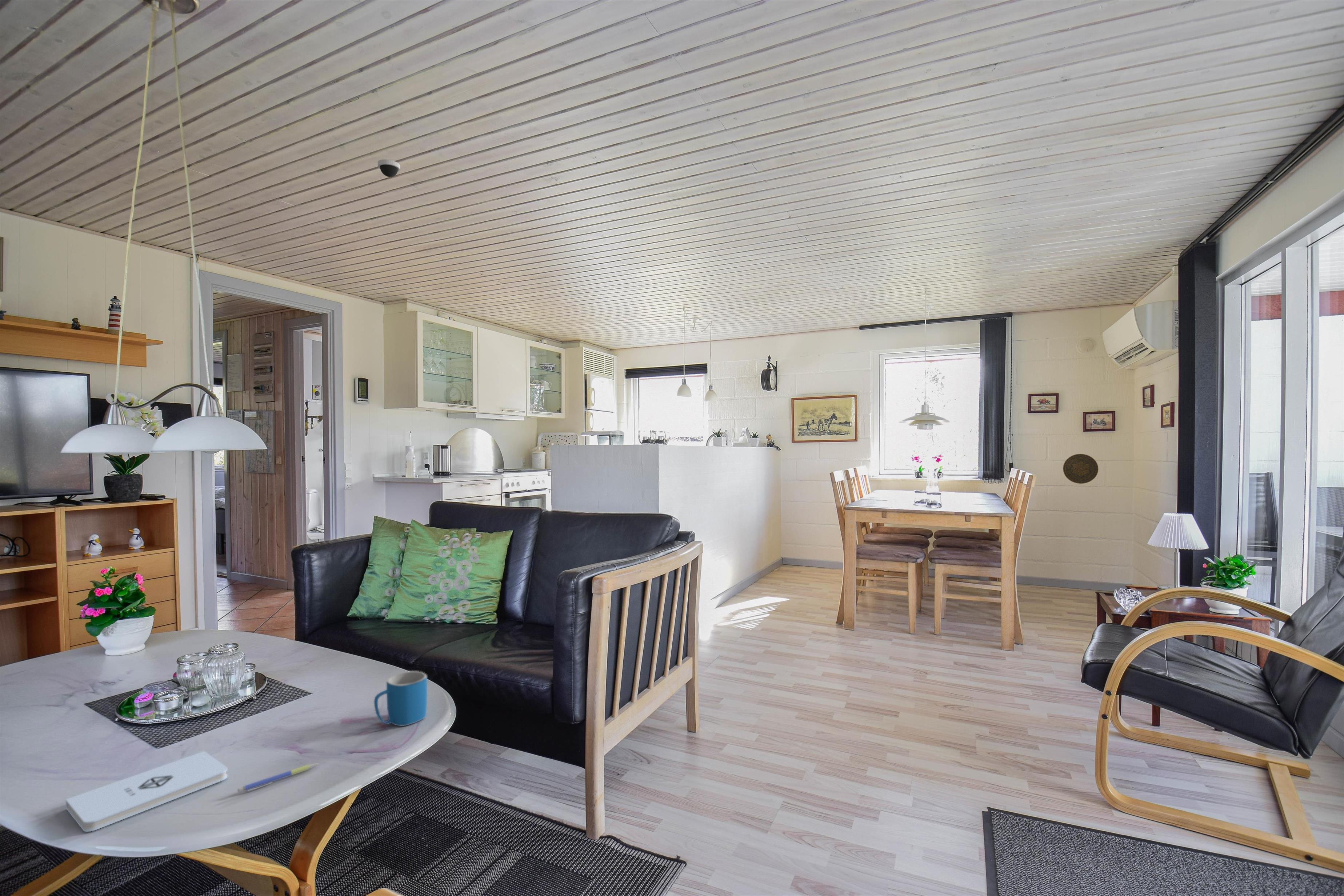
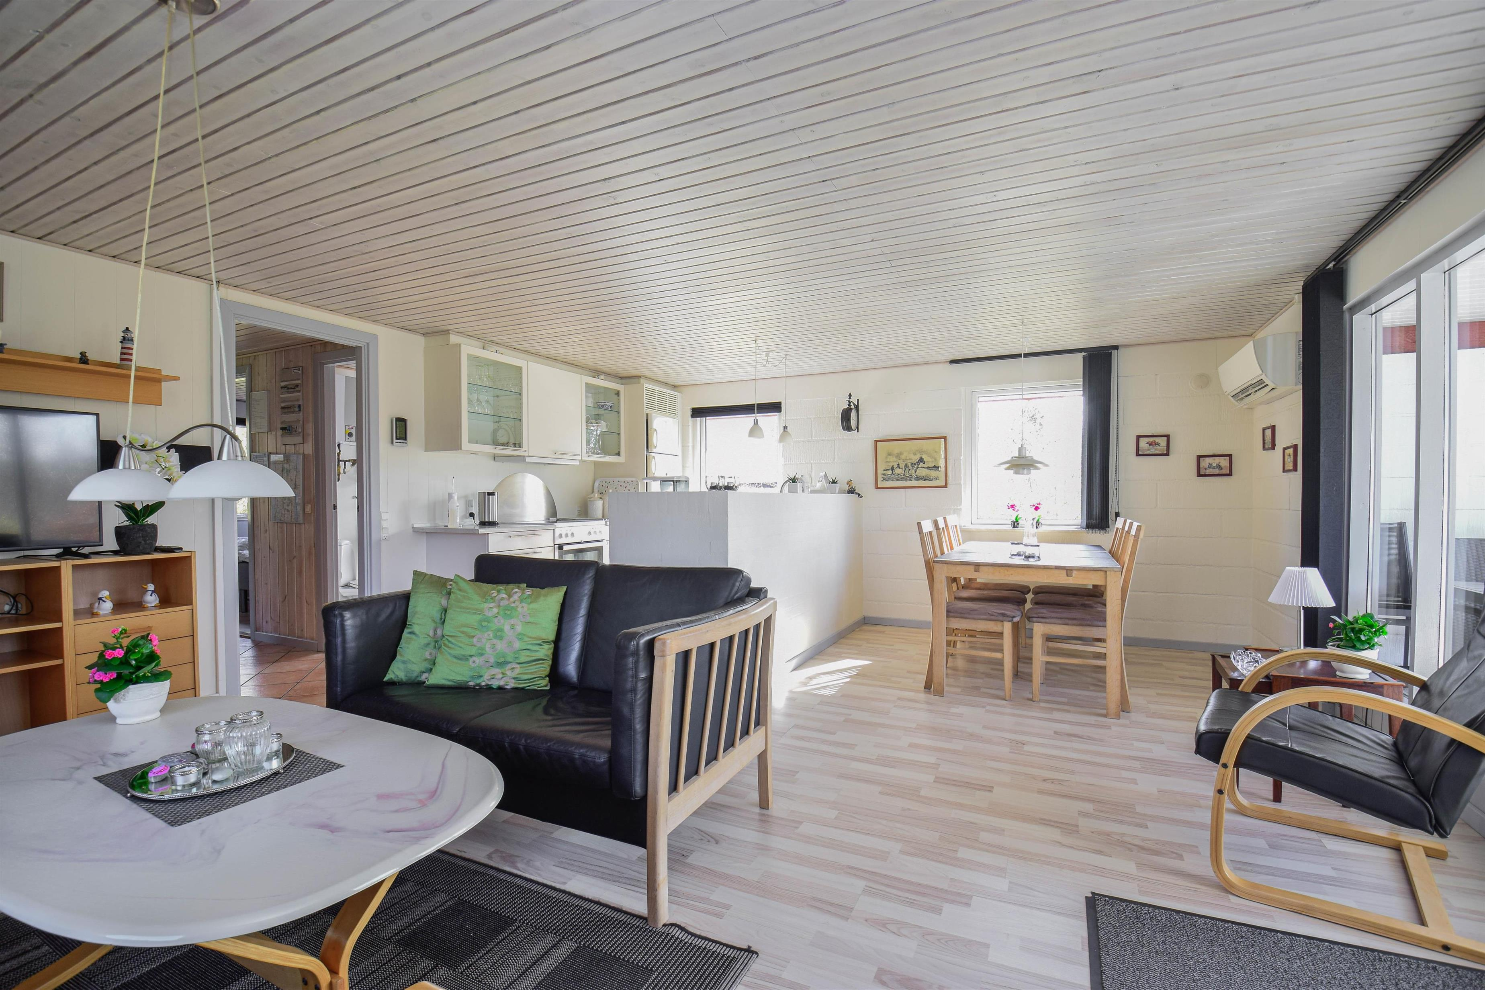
- dome security camera [377,159,400,177]
- notepad [65,751,228,832]
- decorative plate [1063,453,1099,484]
- mug [374,671,428,727]
- pen [237,763,320,793]
